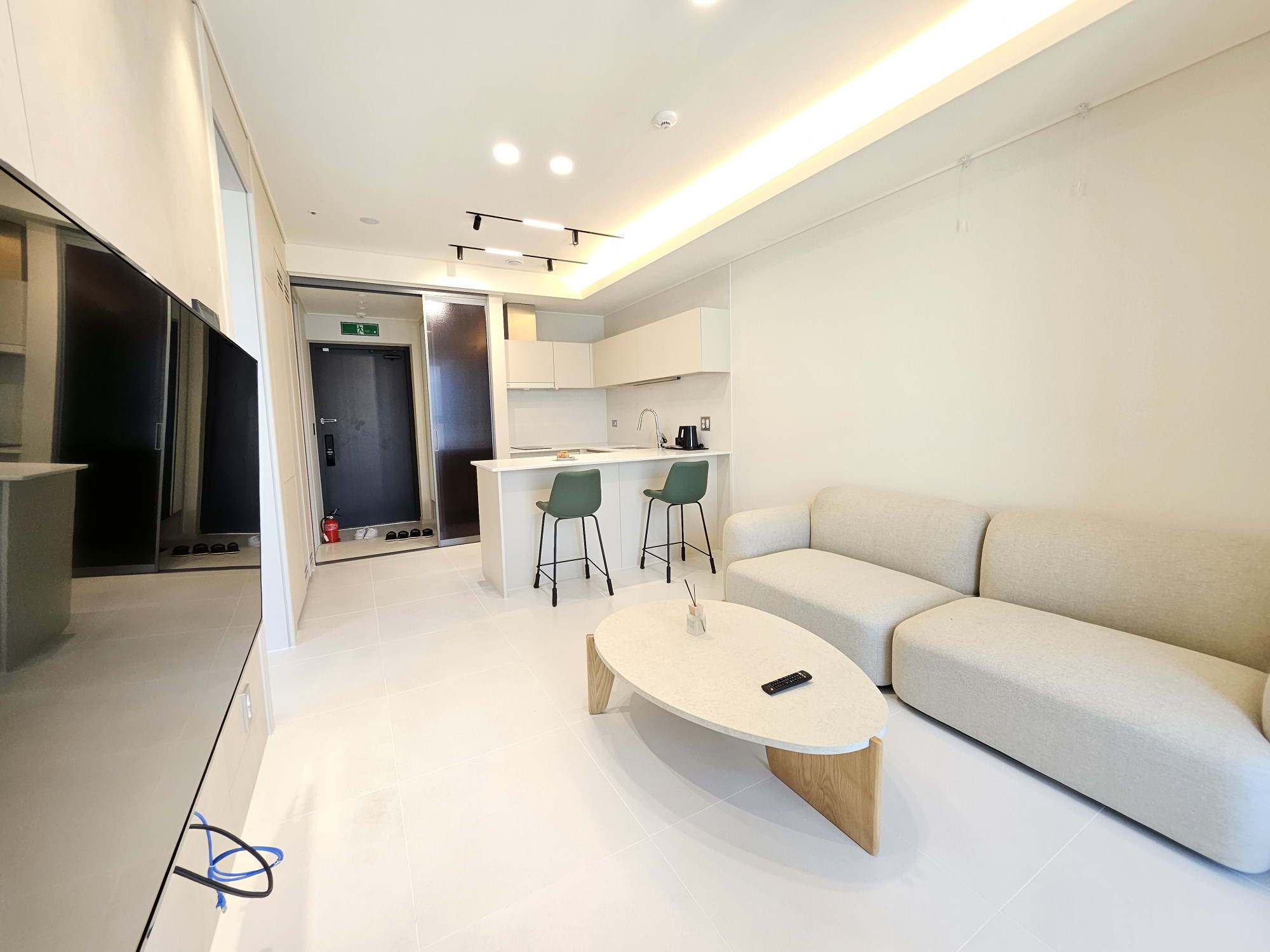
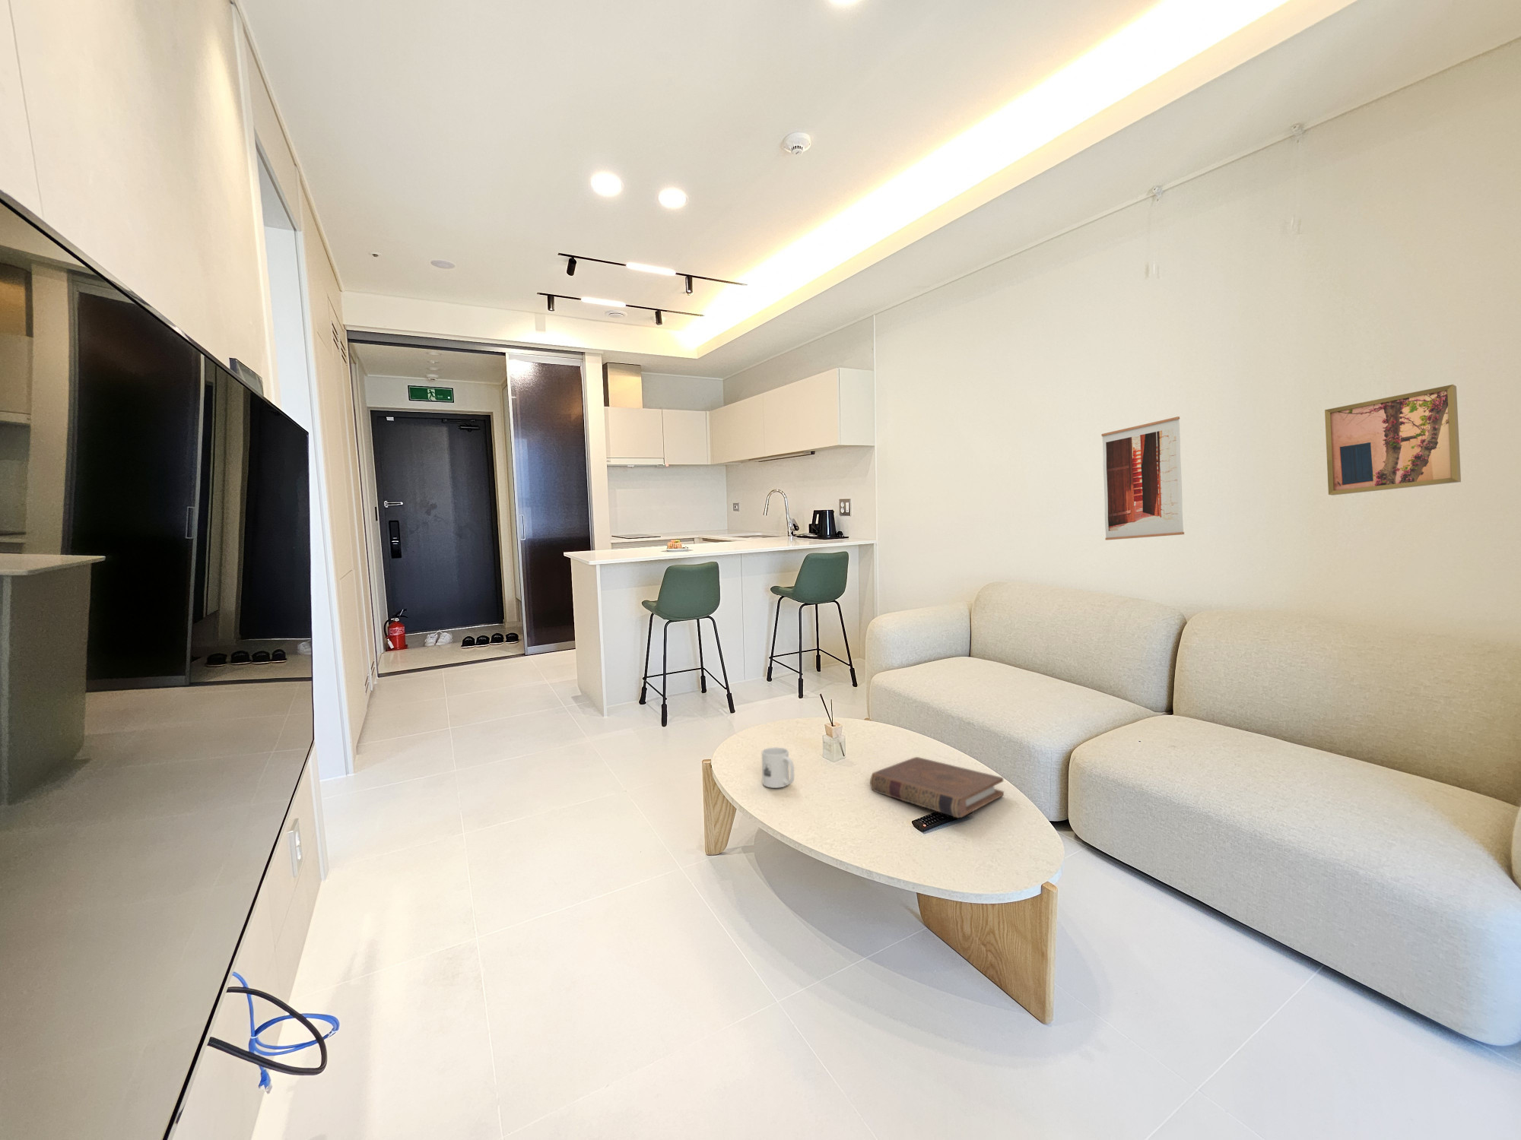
+ wall art [1325,384,1461,496]
+ book [869,756,1005,819]
+ wall art [1101,416,1184,541]
+ mug [762,746,795,789]
